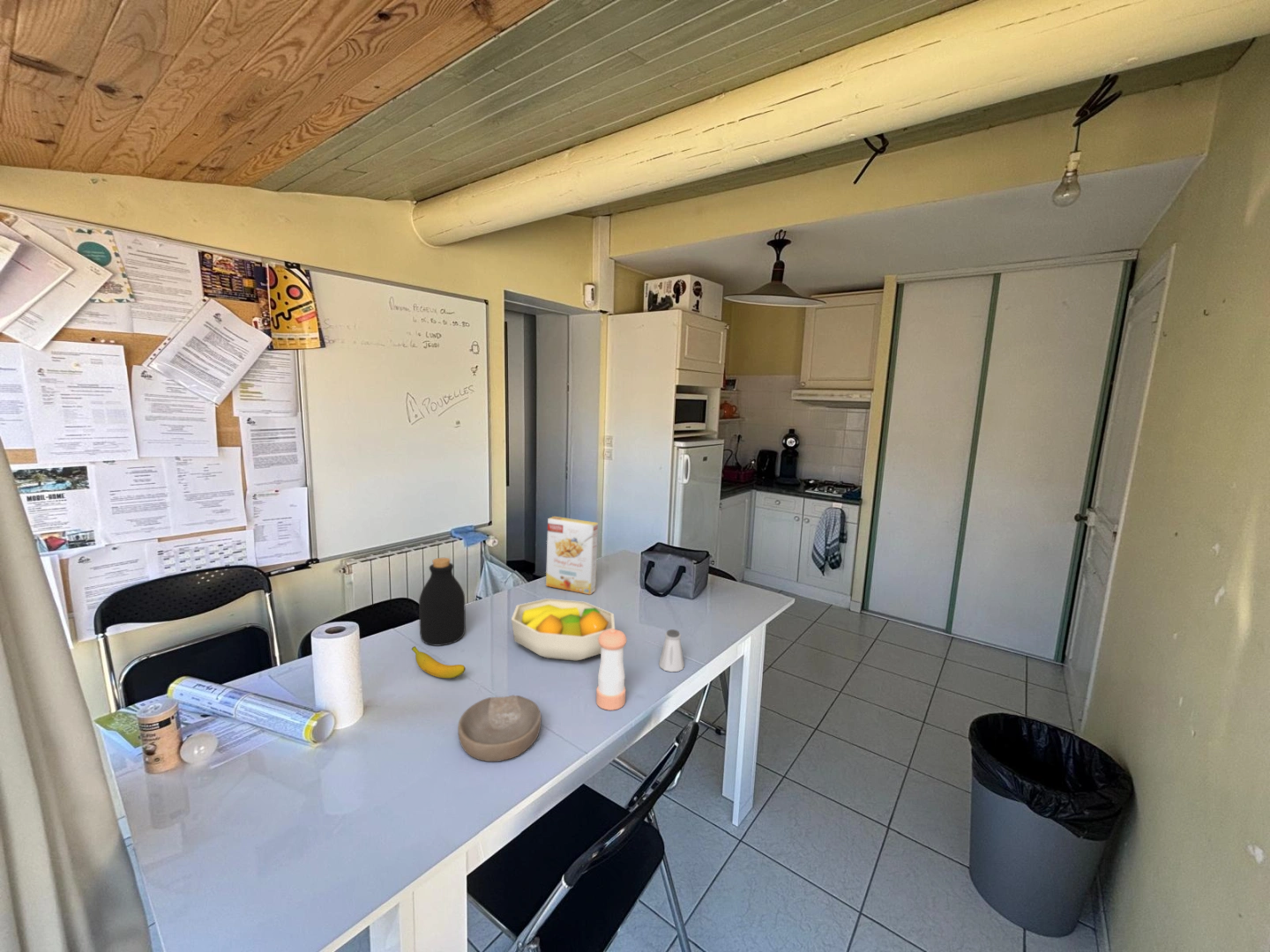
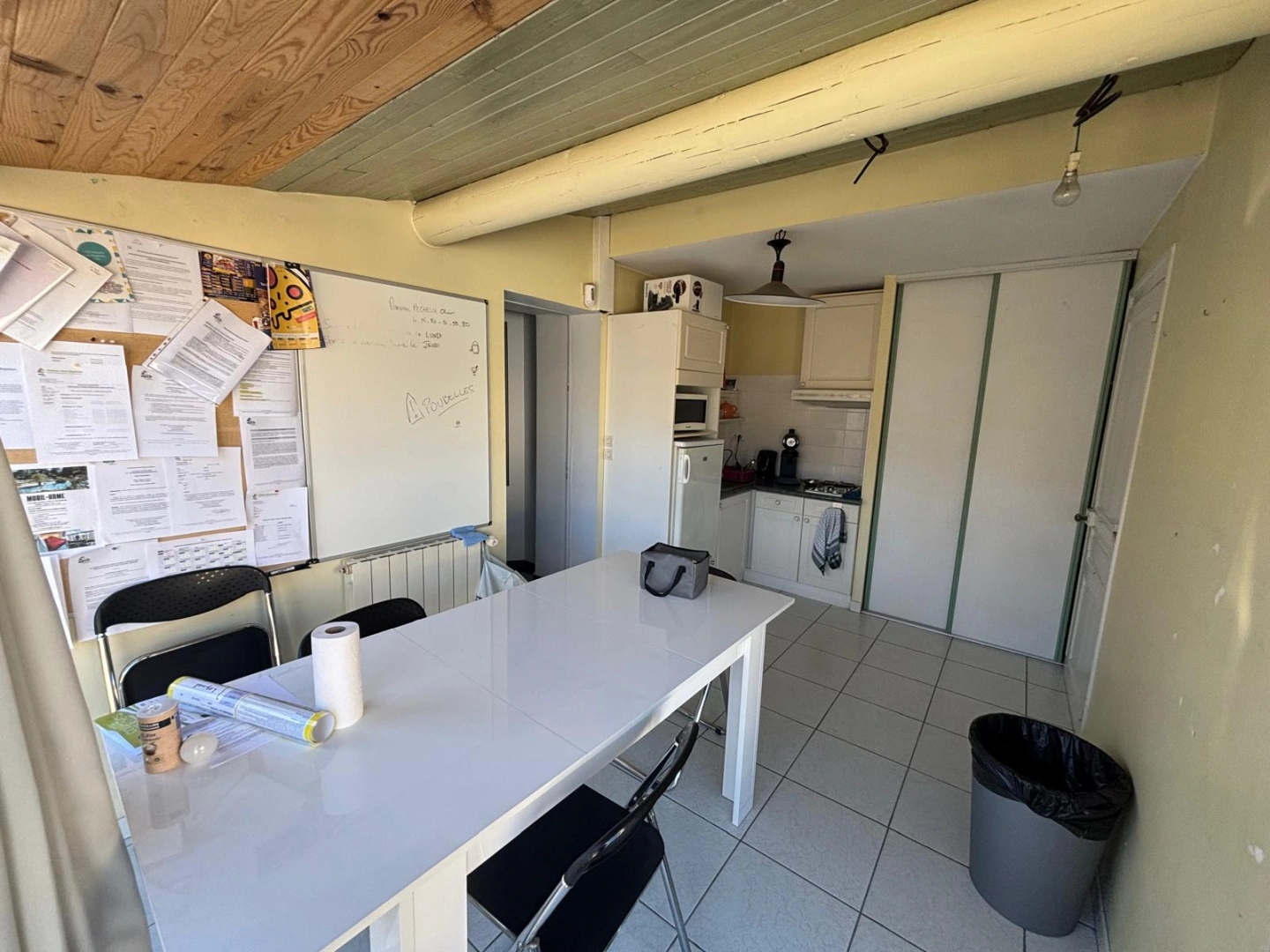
- bowl [457,695,542,762]
- cereal box [545,516,599,596]
- pepper shaker [595,628,628,711]
- fruit bowl [511,598,616,662]
- saltshaker [658,628,685,673]
- banana [411,645,466,679]
- bottle [418,557,467,647]
